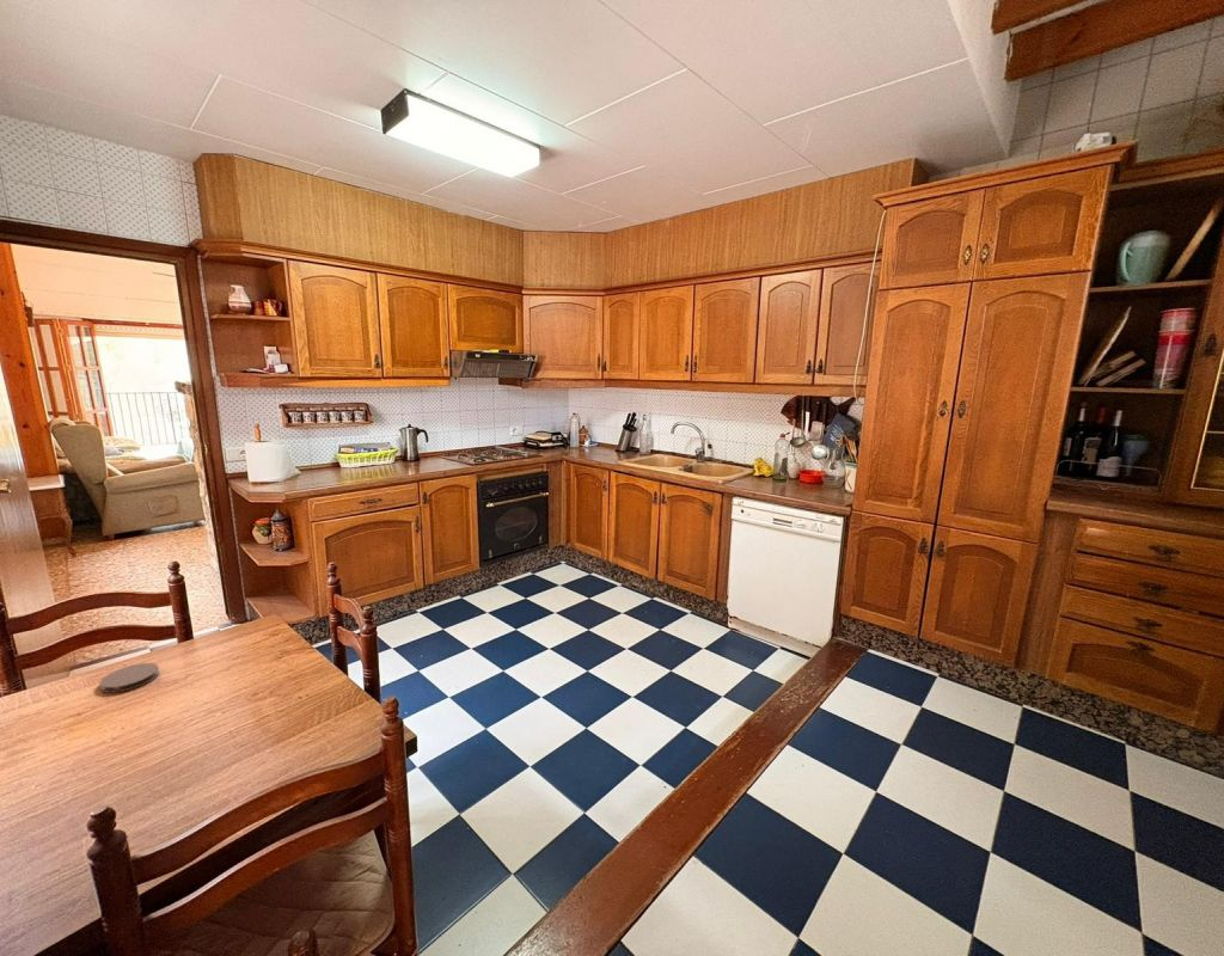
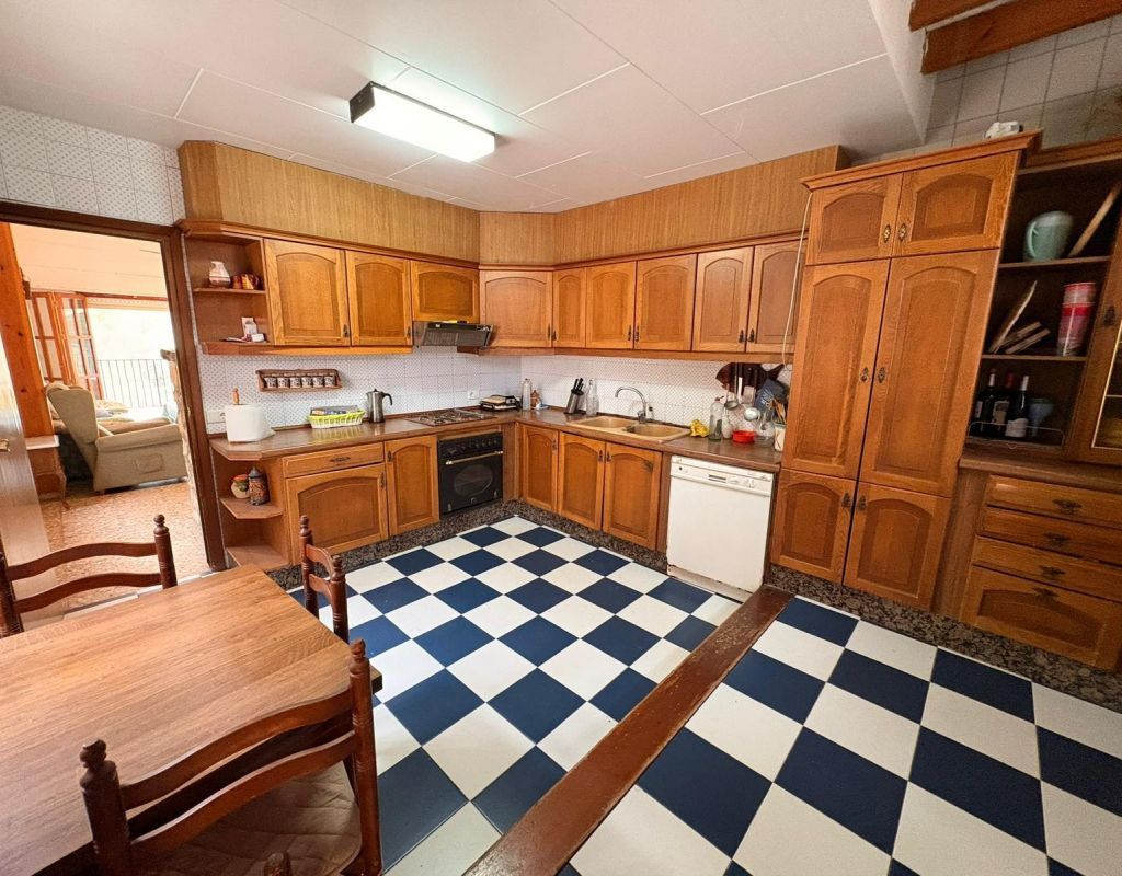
- coaster [98,662,160,694]
